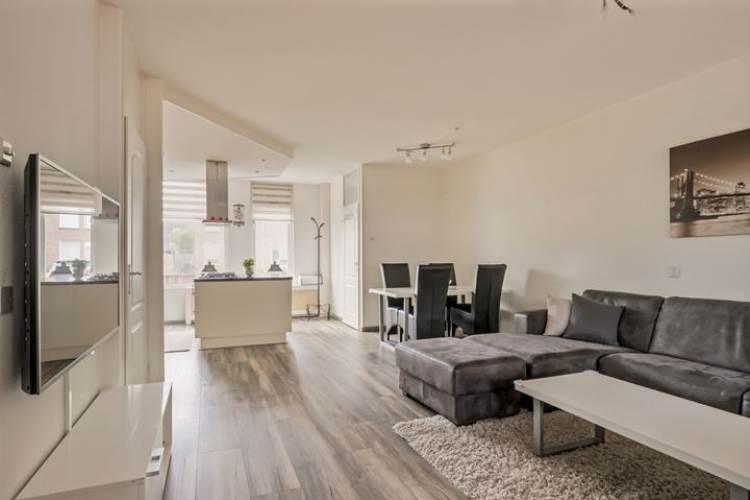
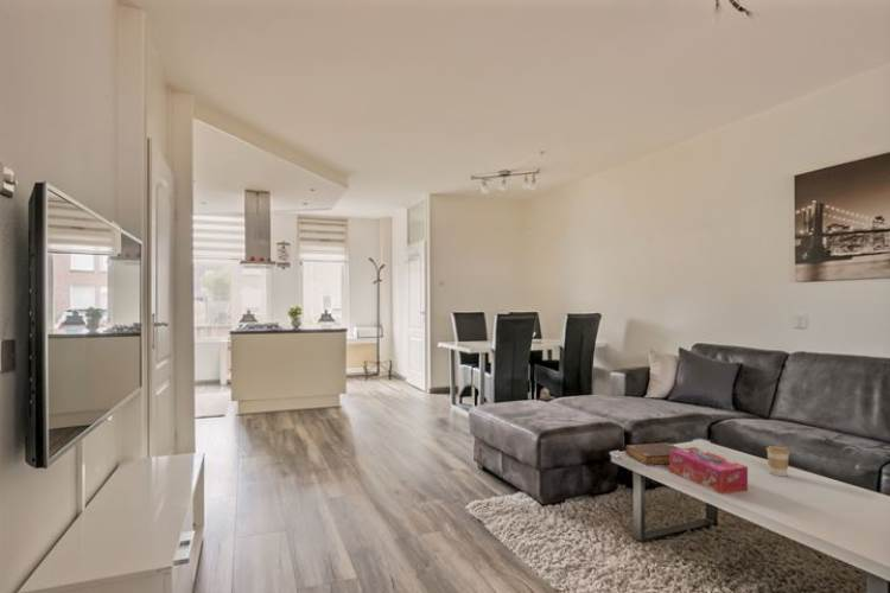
+ book [624,441,681,466]
+ coffee cup [765,445,792,477]
+ tissue box [668,446,749,495]
